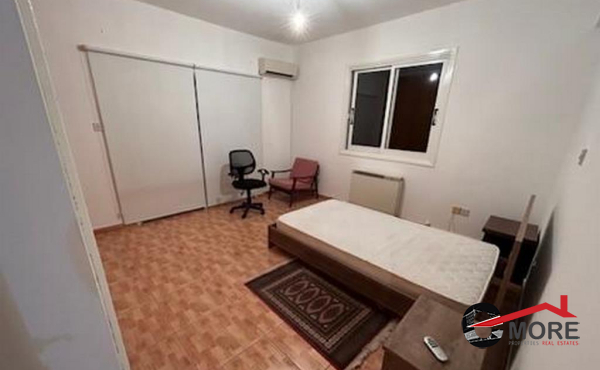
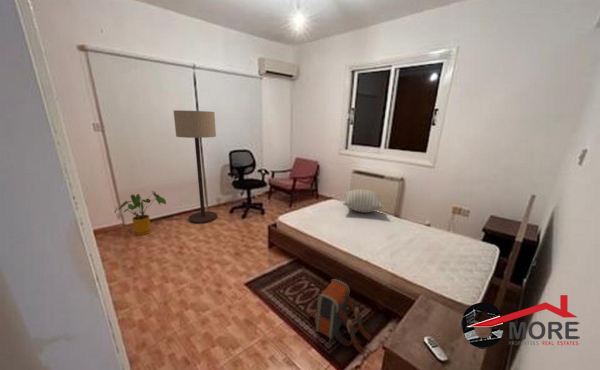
+ house plant [113,190,167,236]
+ pillow [342,189,385,214]
+ floor lamp [172,109,218,224]
+ backpack [307,278,372,356]
